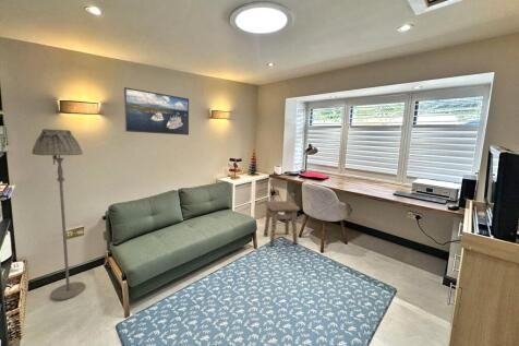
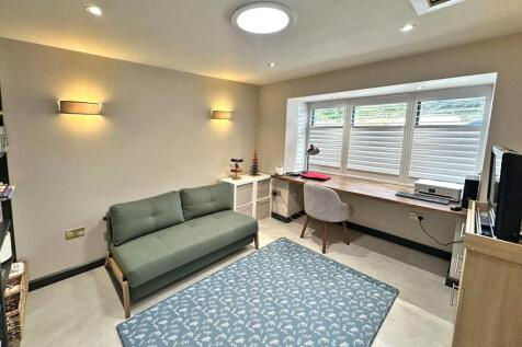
- floor lamp [31,128,86,301]
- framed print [123,86,190,136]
- side table [263,200,301,248]
